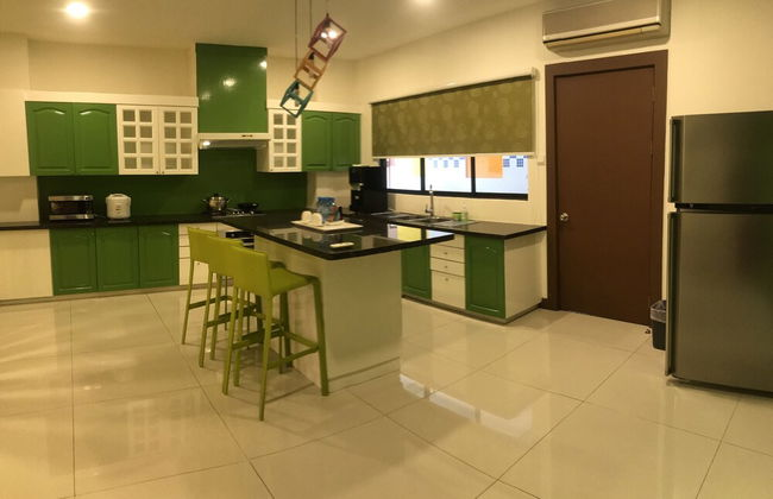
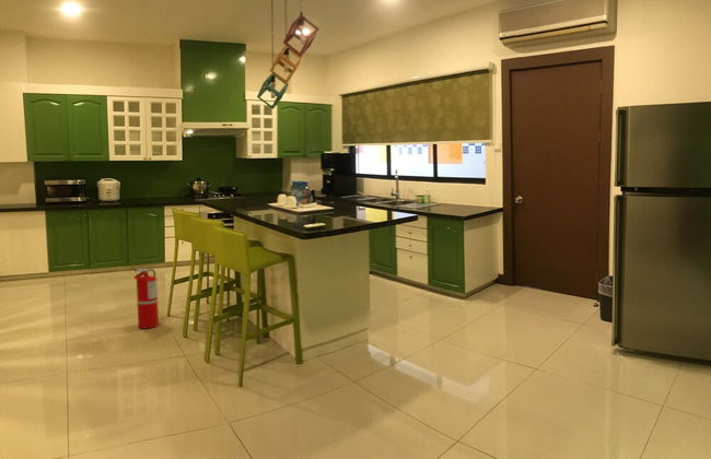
+ fire extinguisher [132,268,160,329]
